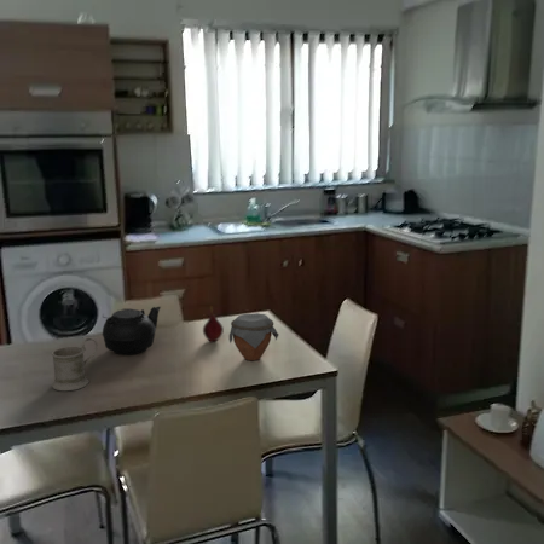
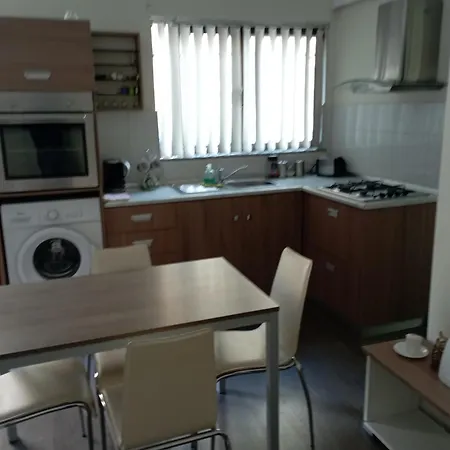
- mug [51,336,99,392]
- fruit [202,305,225,343]
- teapot [102,306,162,357]
- jar [228,312,279,361]
